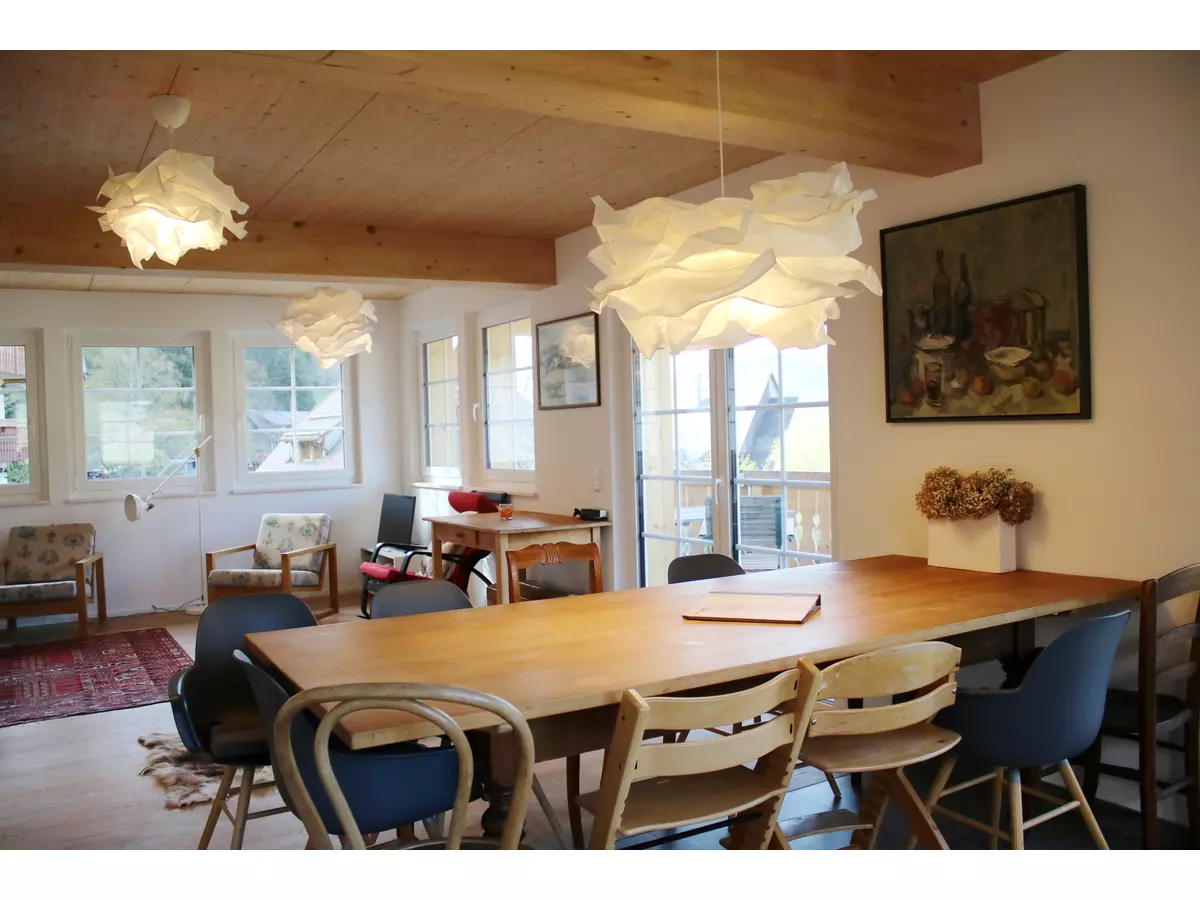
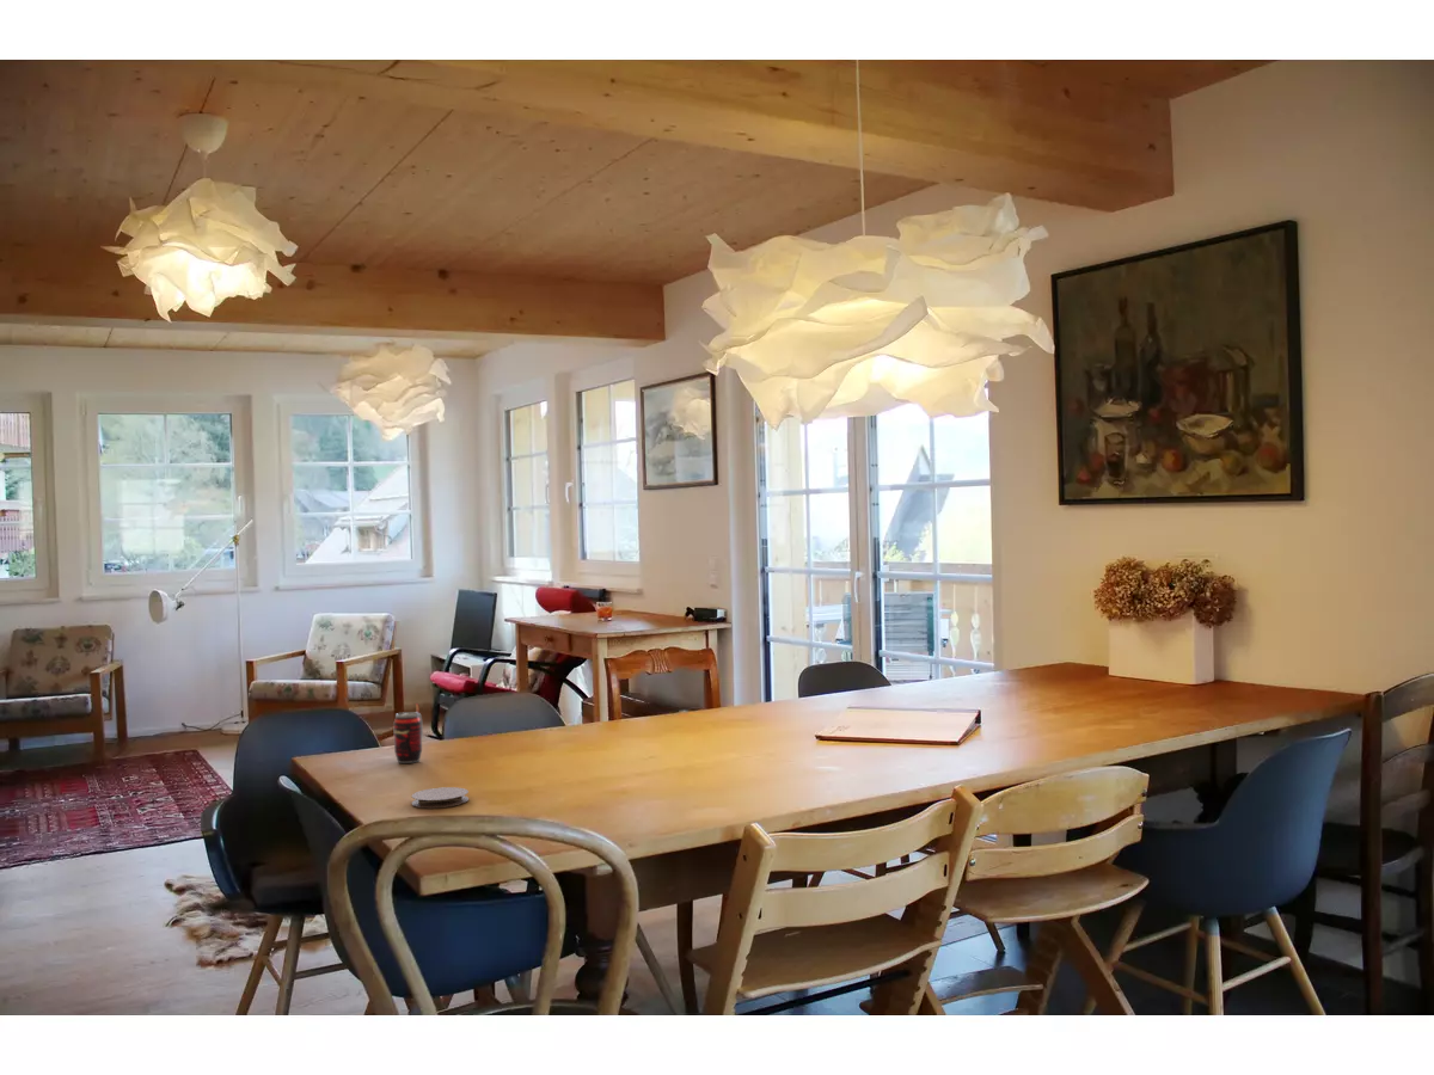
+ beverage can [392,702,424,764]
+ coaster [410,786,470,809]
